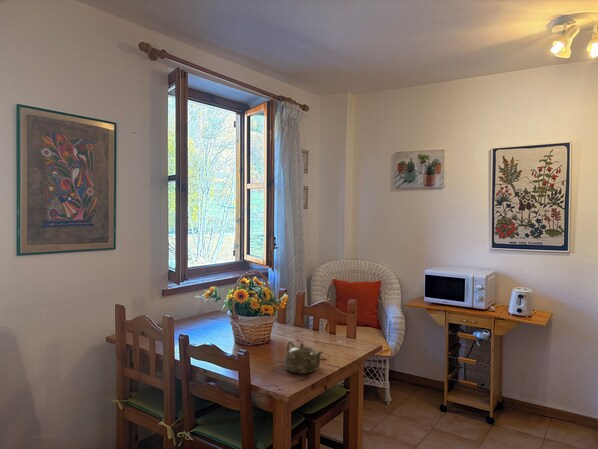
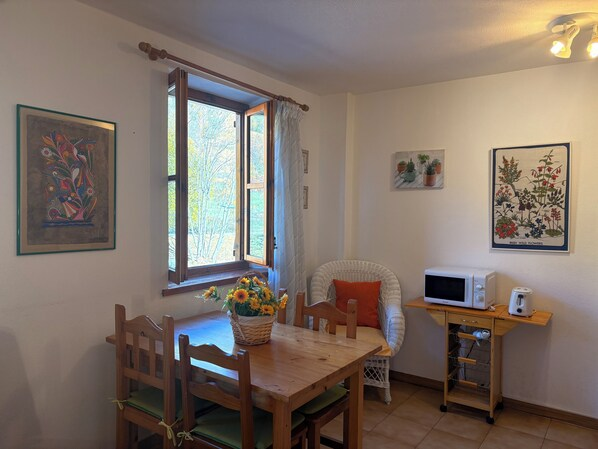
- teapot [284,340,324,375]
